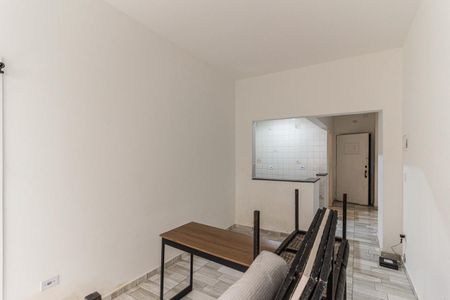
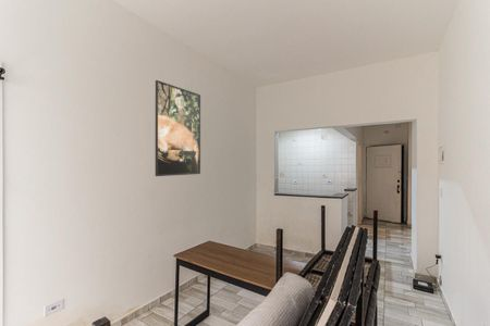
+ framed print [155,79,201,177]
